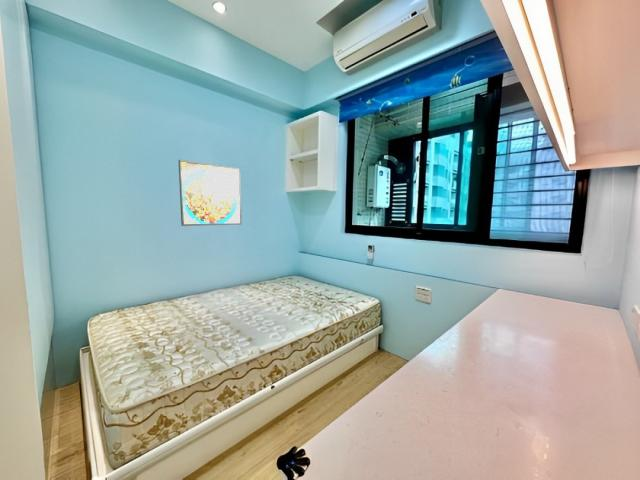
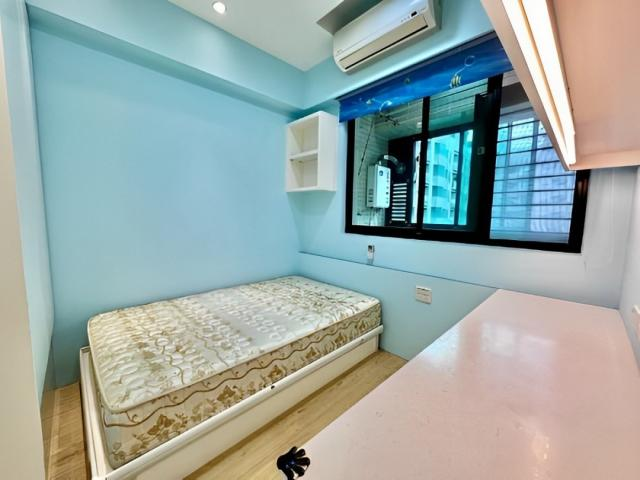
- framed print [177,159,243,227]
